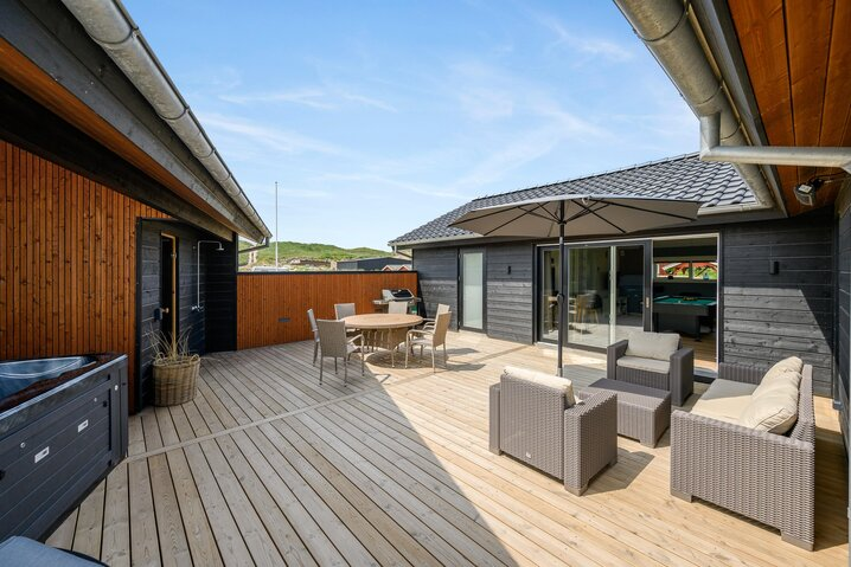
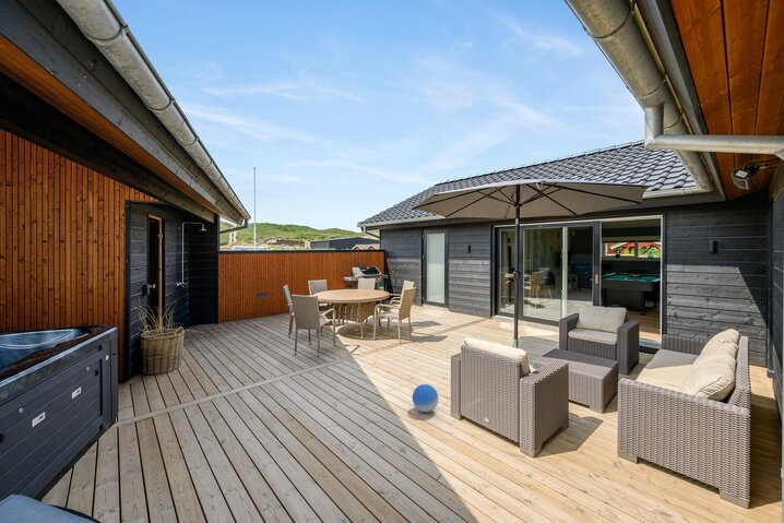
+ ball [412,383,439,414]
